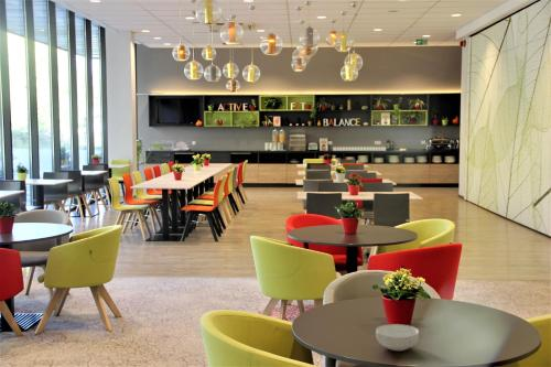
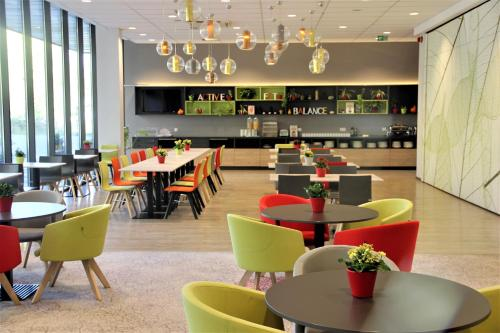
- cereal bowl [375,323,420,352]
